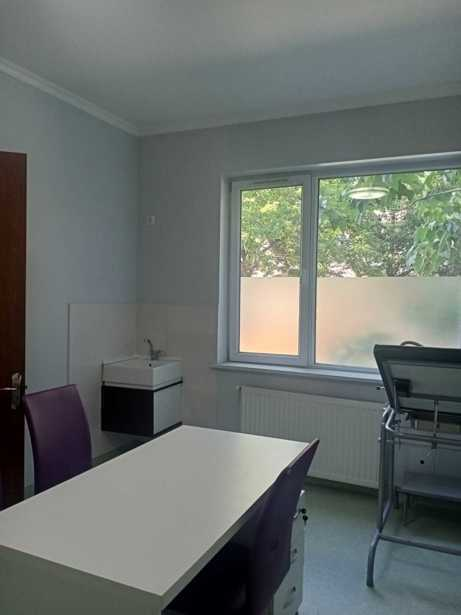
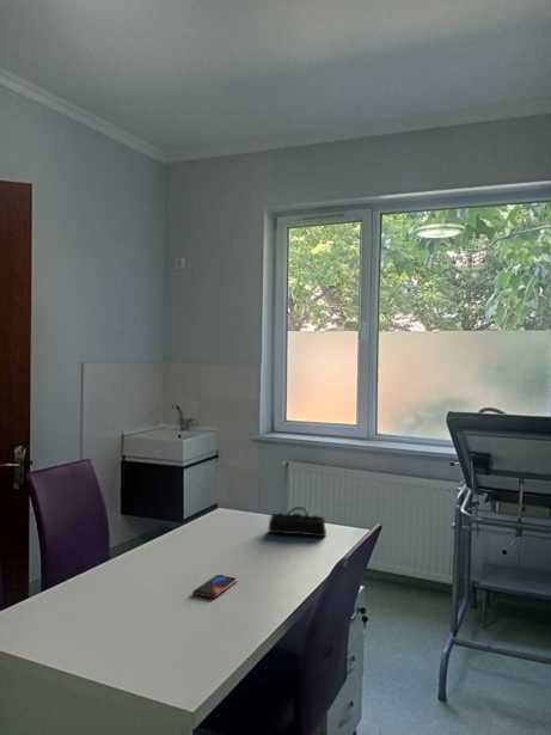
+ smartphone [191,574,239,599]
+ pencil case [267,506,327,539]
